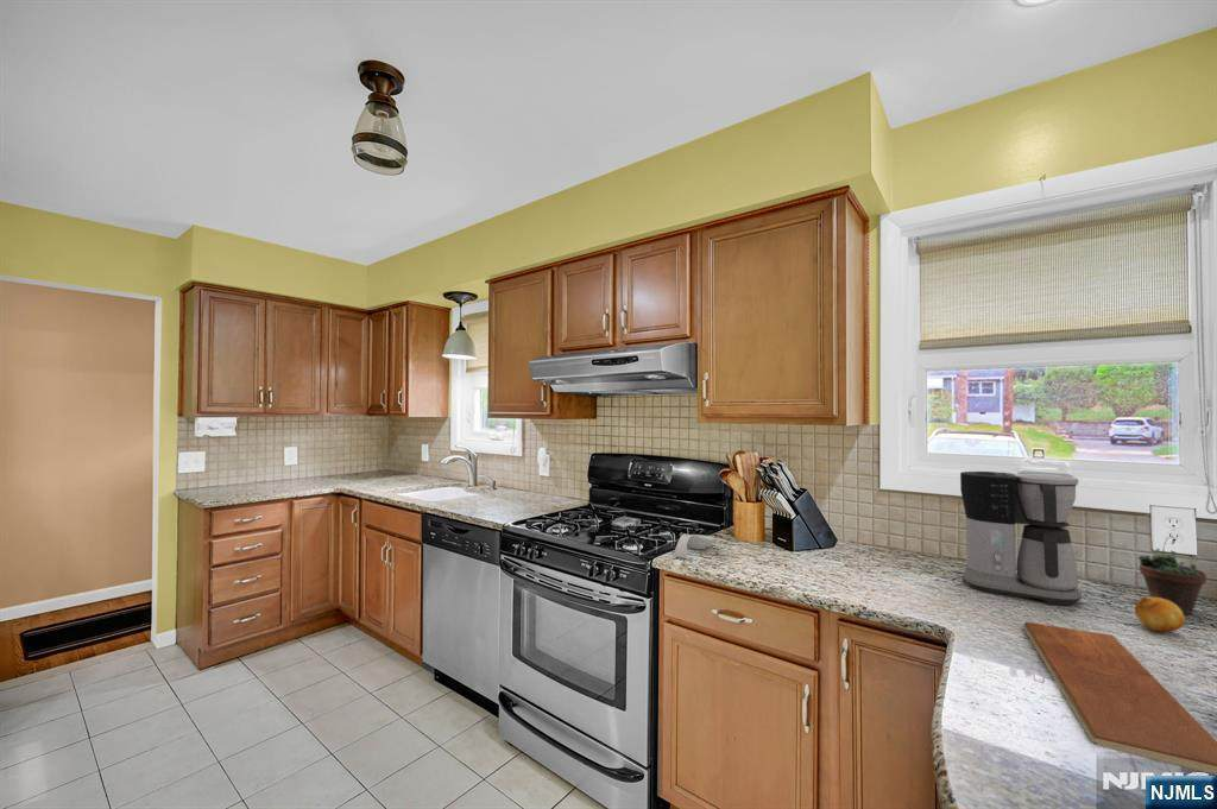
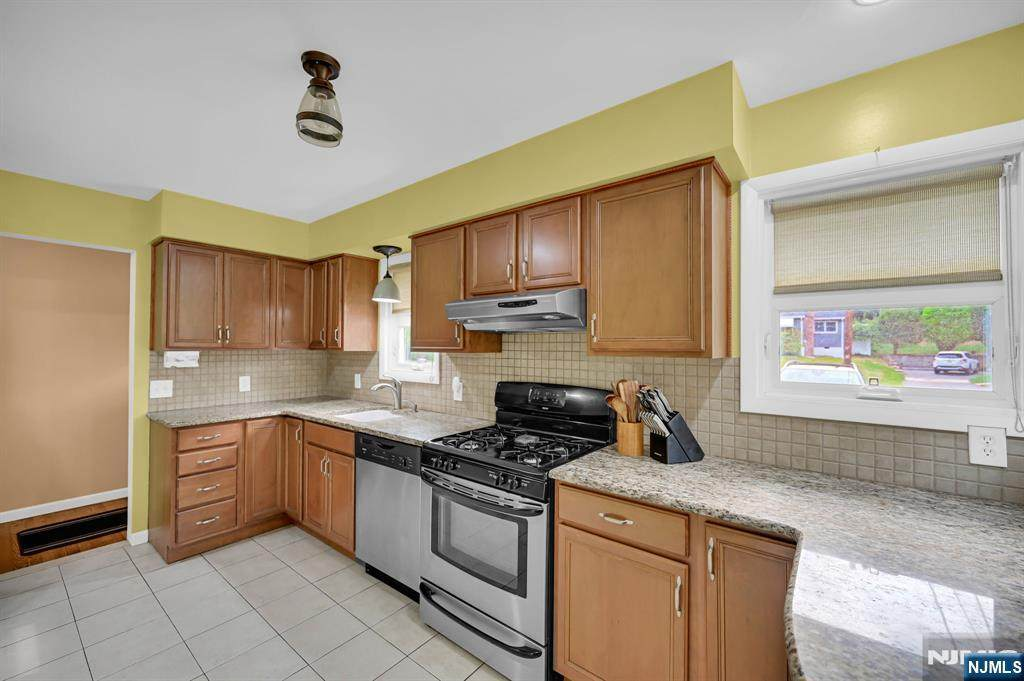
- fruit [1134,596,1186,633]
- coffee maker [959,470,1083,606]
- spoon rest [674,532,715,560]
- chopping board [1021,620,1217,776]
- succulent plant [1137,535,1207,615]
